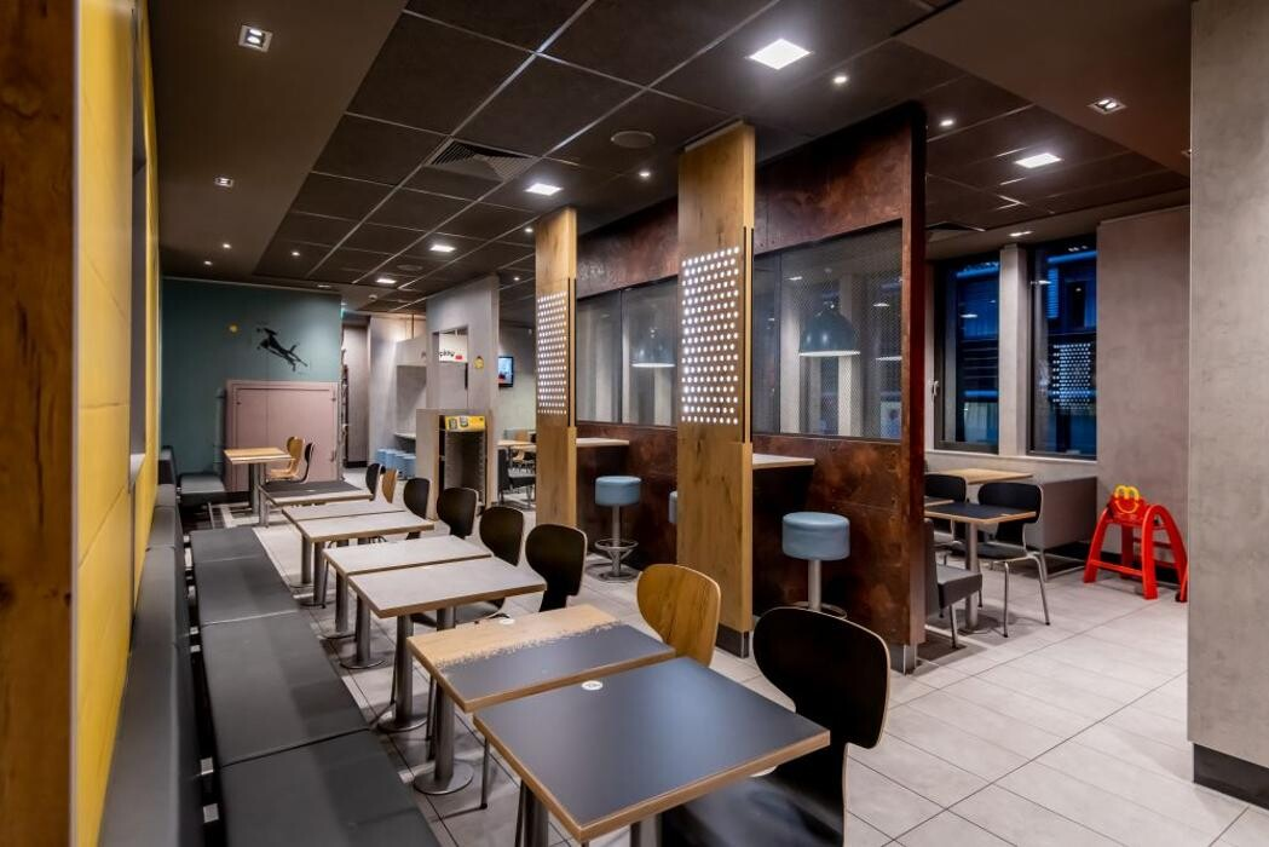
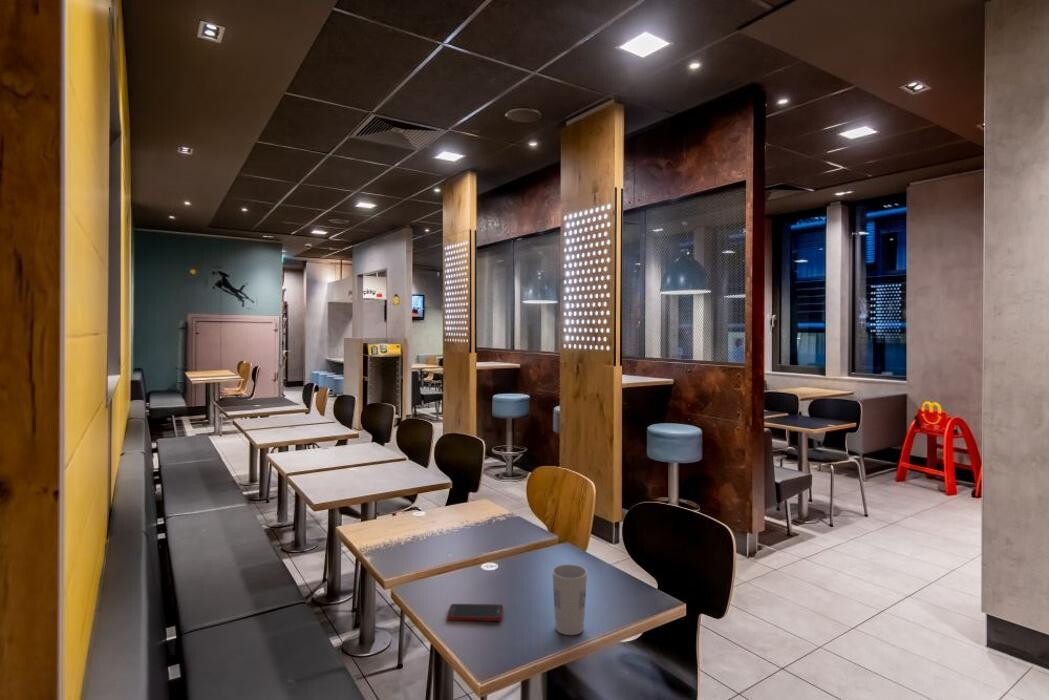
+ cell phone [446,603,504,622]
+ cup [551,563,588,636]
